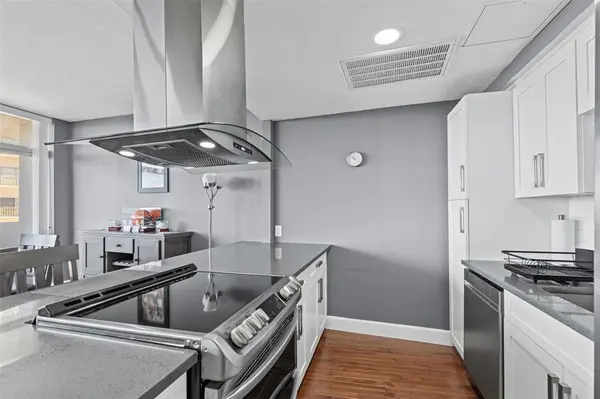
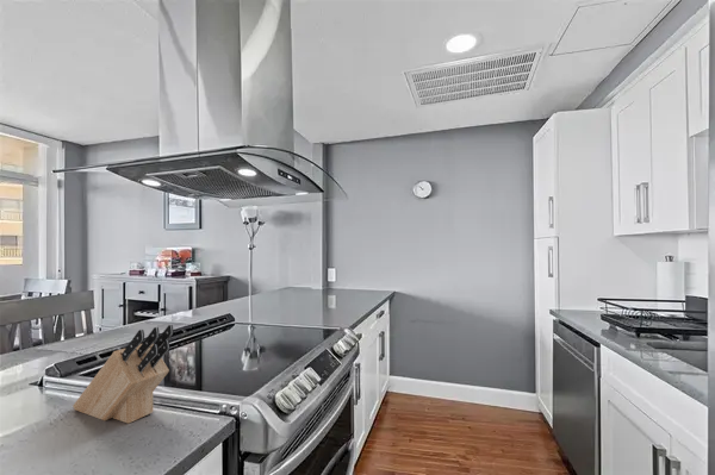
+ knife block [72,324,174,425]
